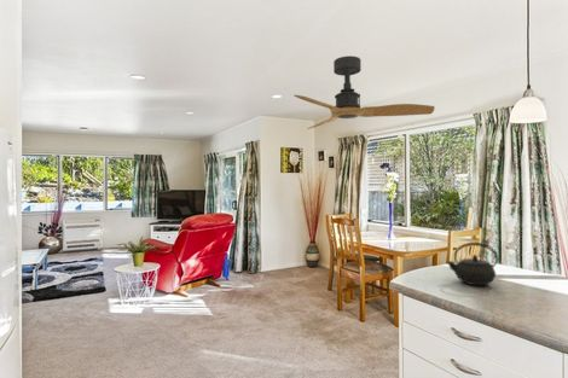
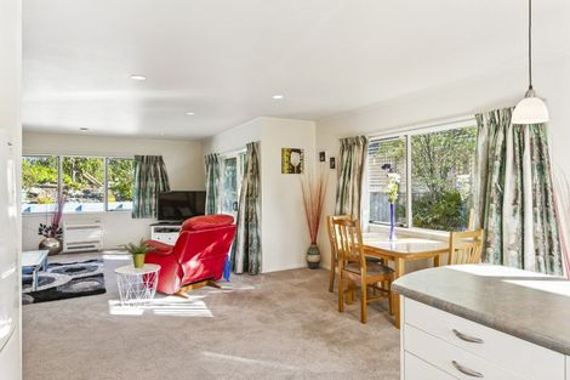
- kettle [446,242,499,286]
- ceiling fan [292,54,436,130]
